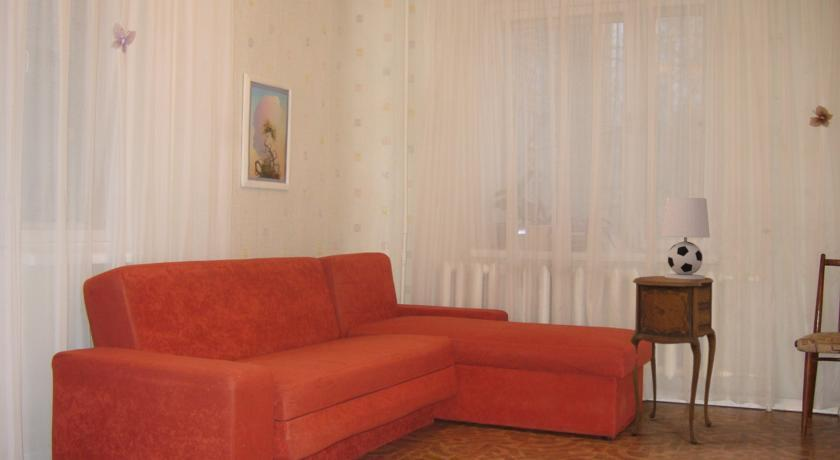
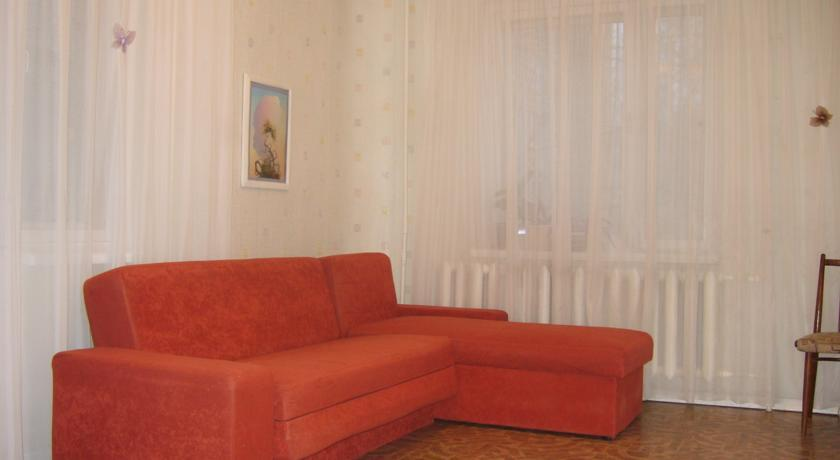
- table lamp [661,197,711,279]
- side table [629,275,717,446]
